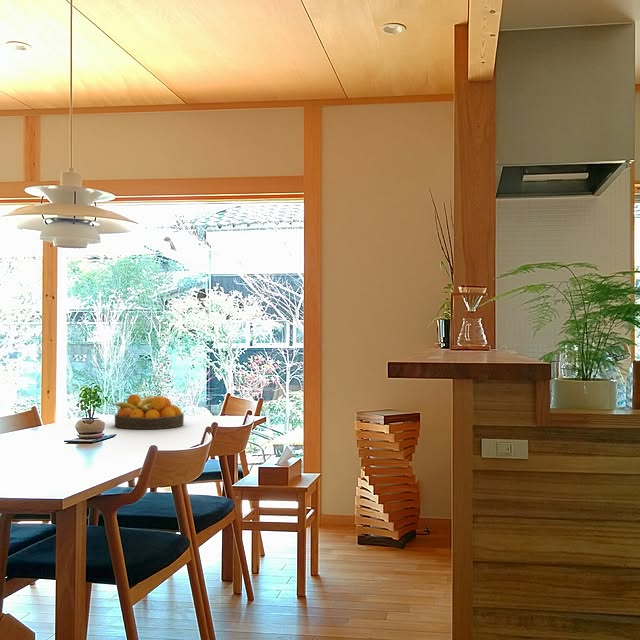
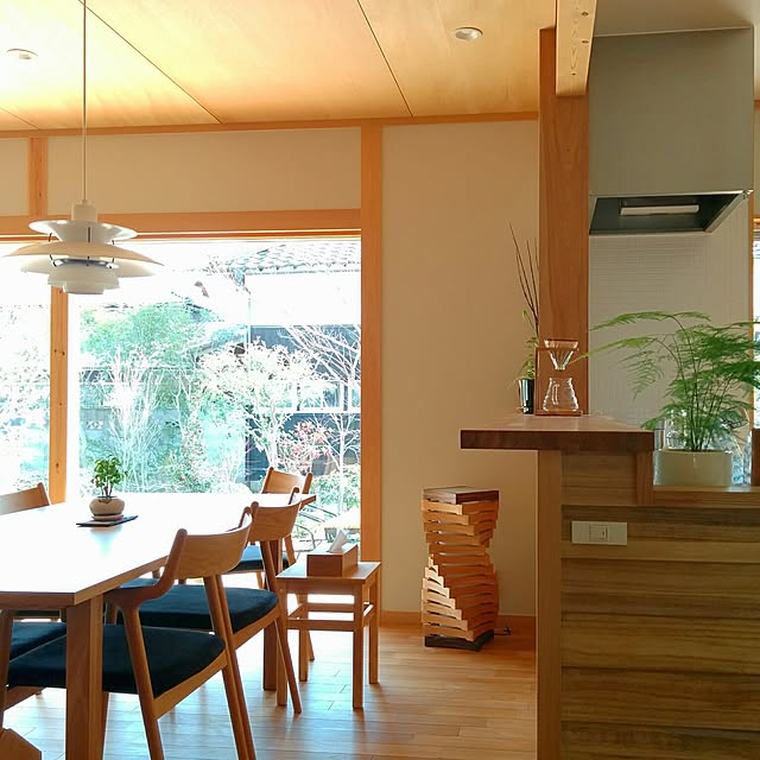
- fruit bowl [112,393,185,430]
